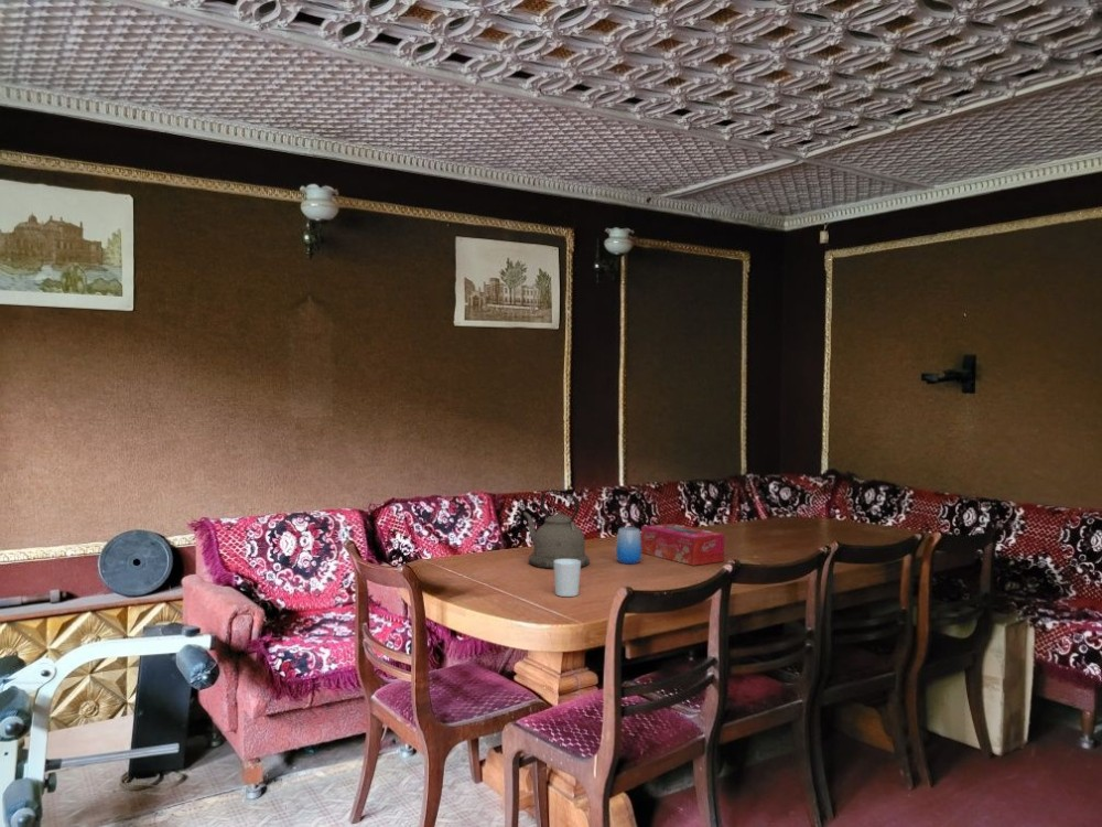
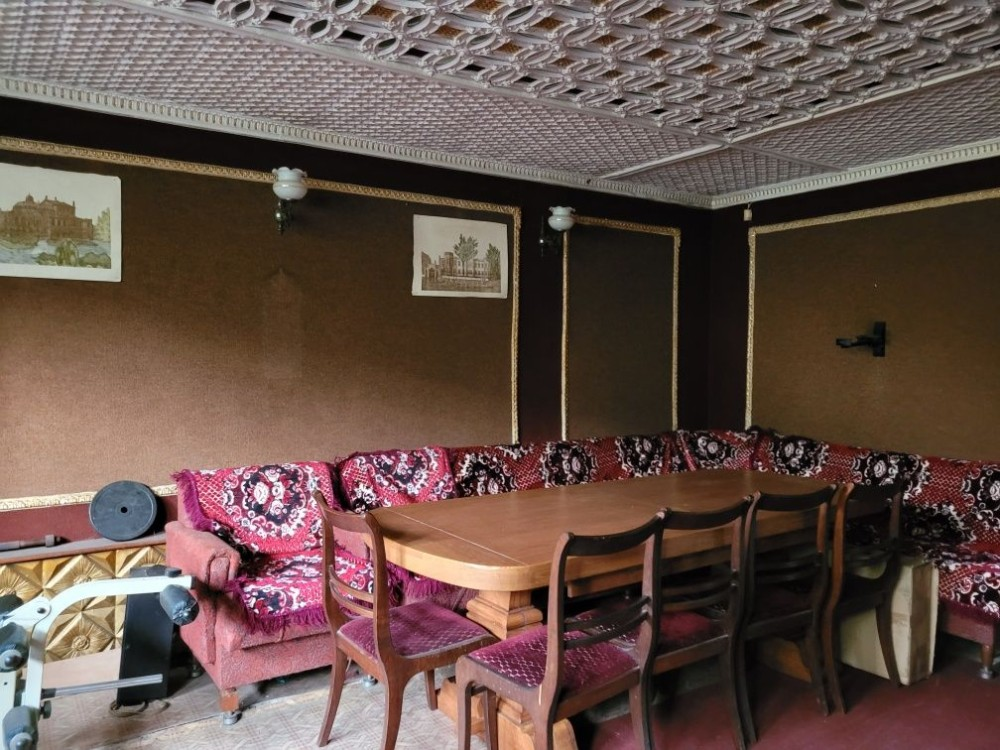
- cup [615,526,642,565]
- cup [553,559,582,598]
- kettle [522,492,591,570]
- tissue box [640,523,725,567]
